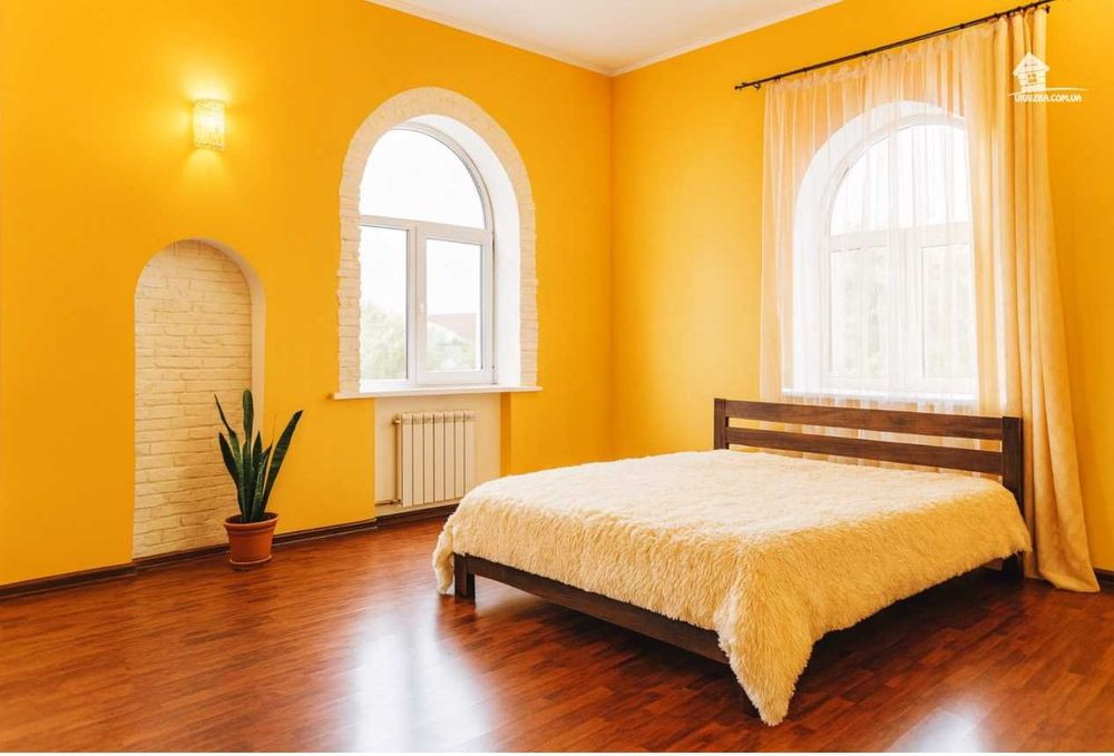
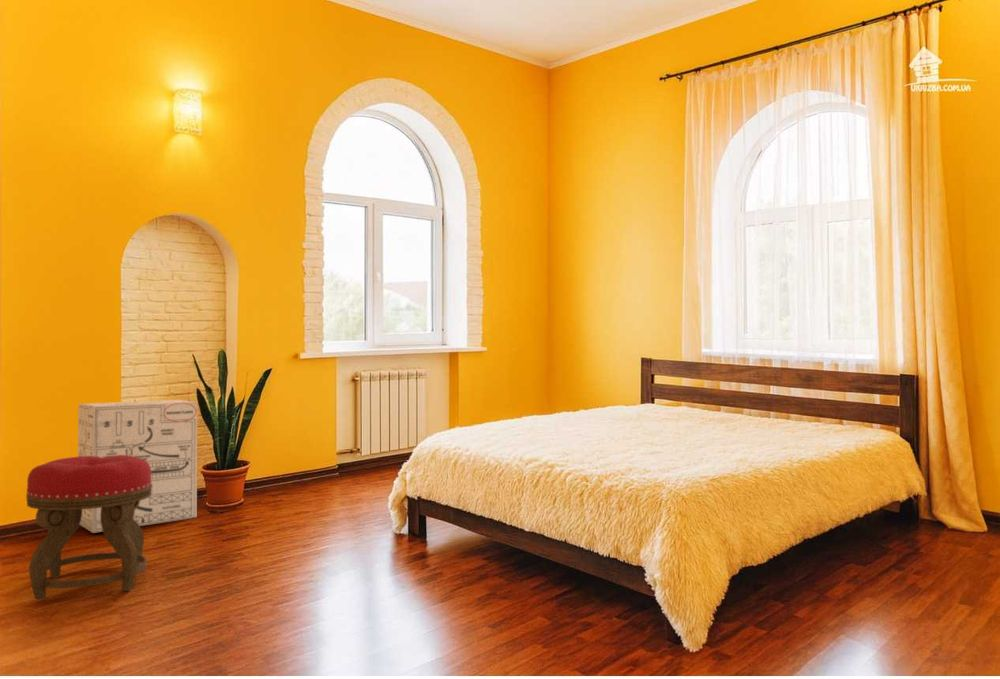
+ stool [25,455,152,601]
+ cardboard box [77,399,198,534]
